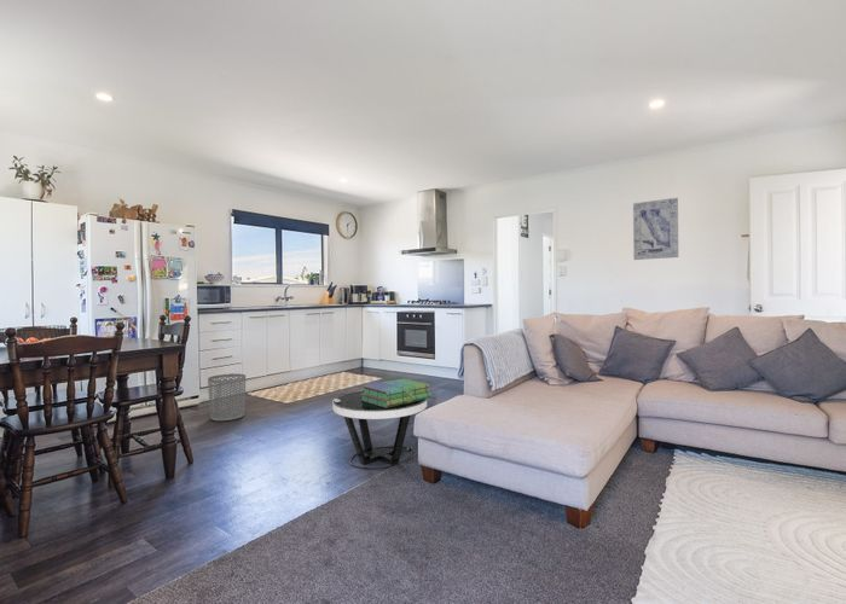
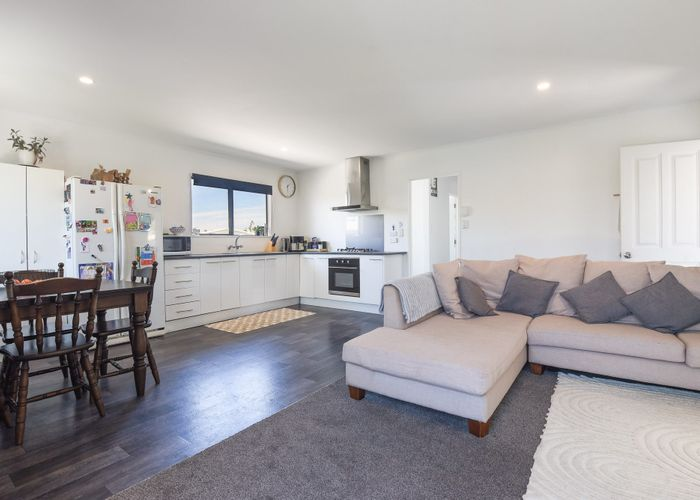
- stack of books [360,378,433,408]
- waste bin [207,373,247,422]
- wall art [632,197,679,261]
- side table [331,389,428,470]
